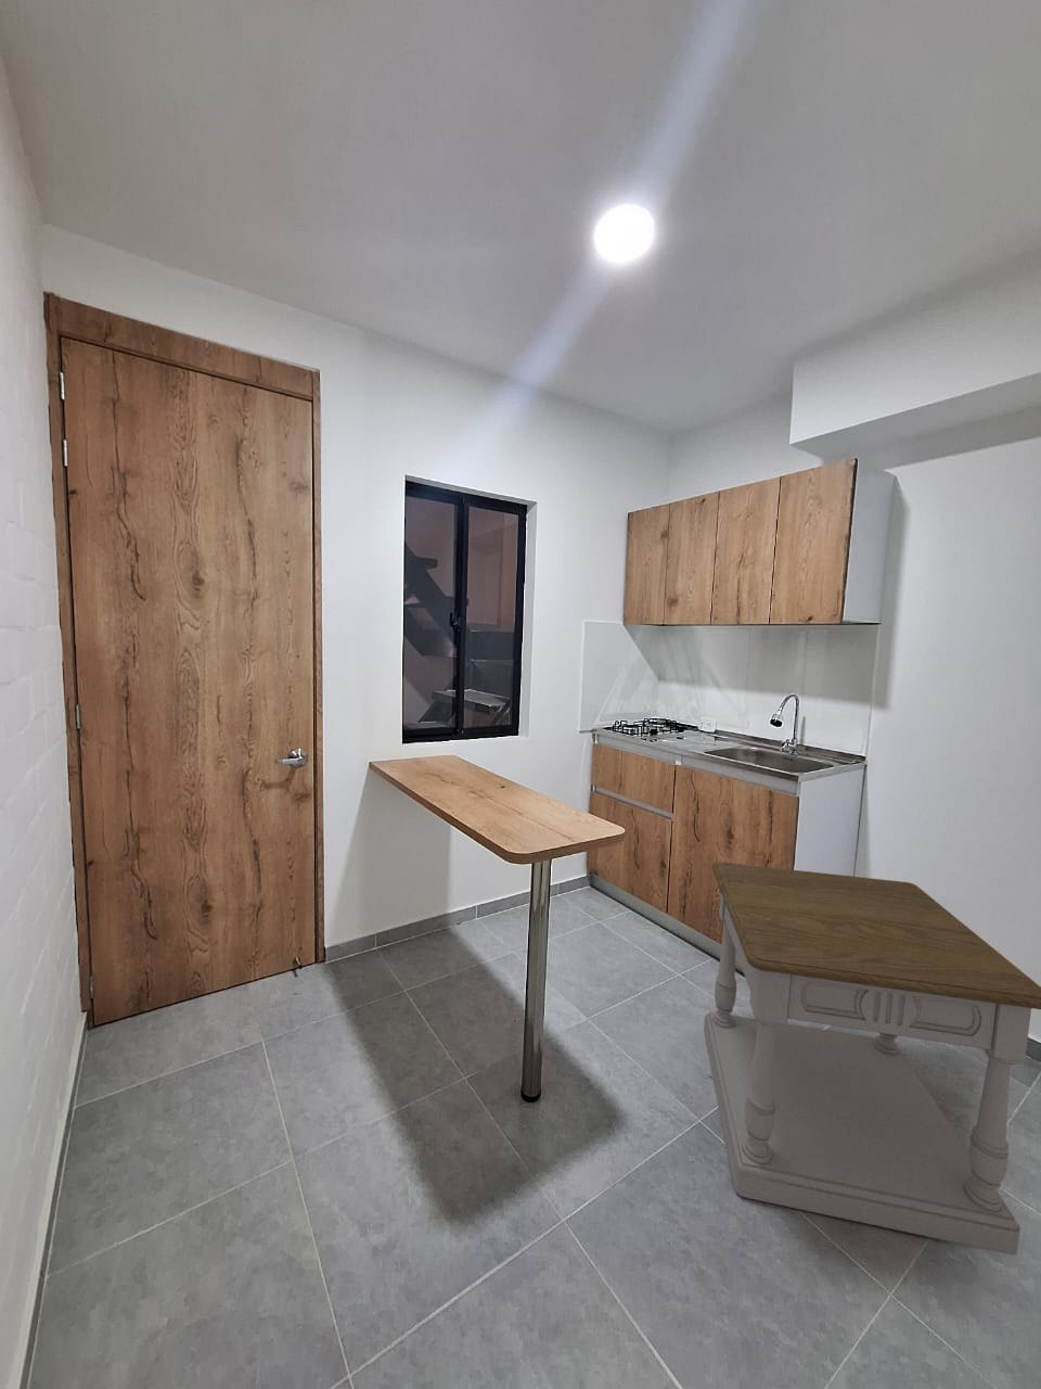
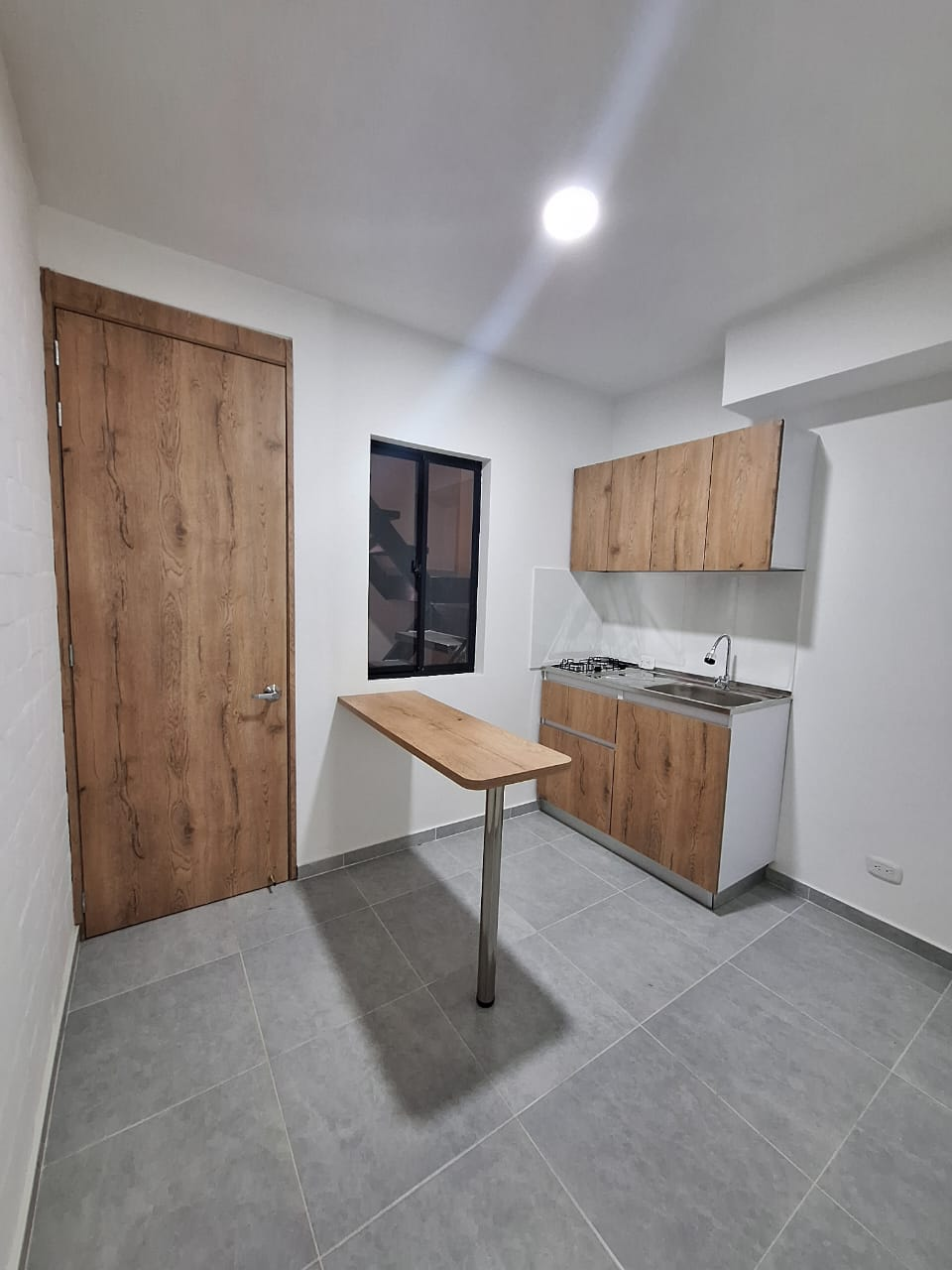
- side table [703,862,1041,1256]
